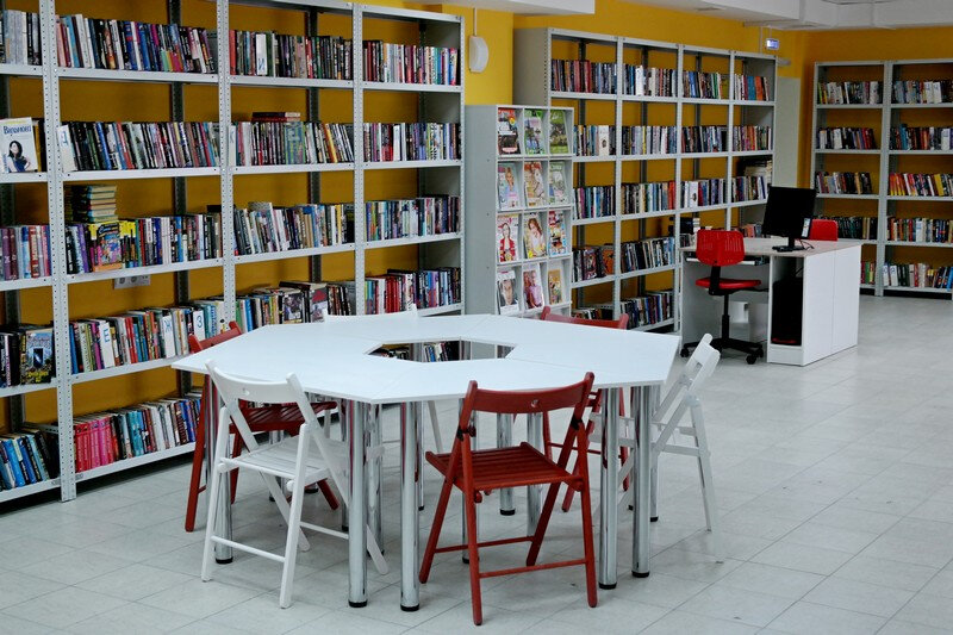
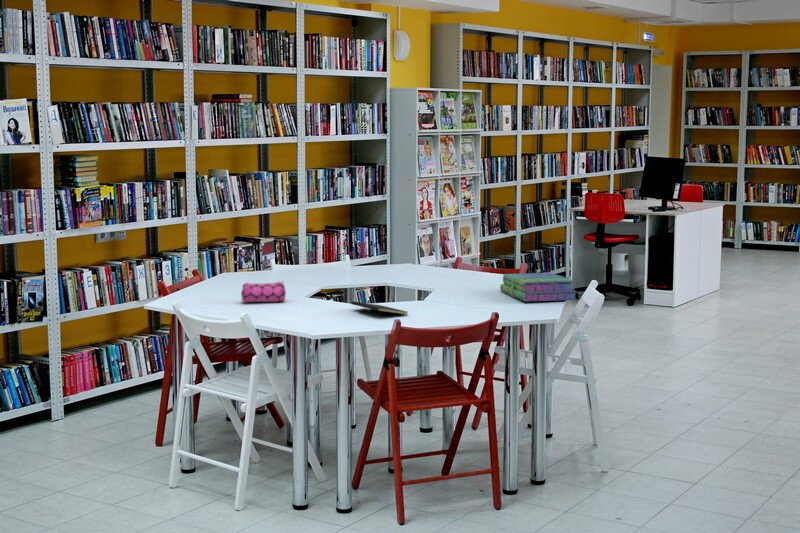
+ notepad [350,300,409,319]
+ pencil case [240,280,287,303]
+ stack of books [499,272,578,302]
